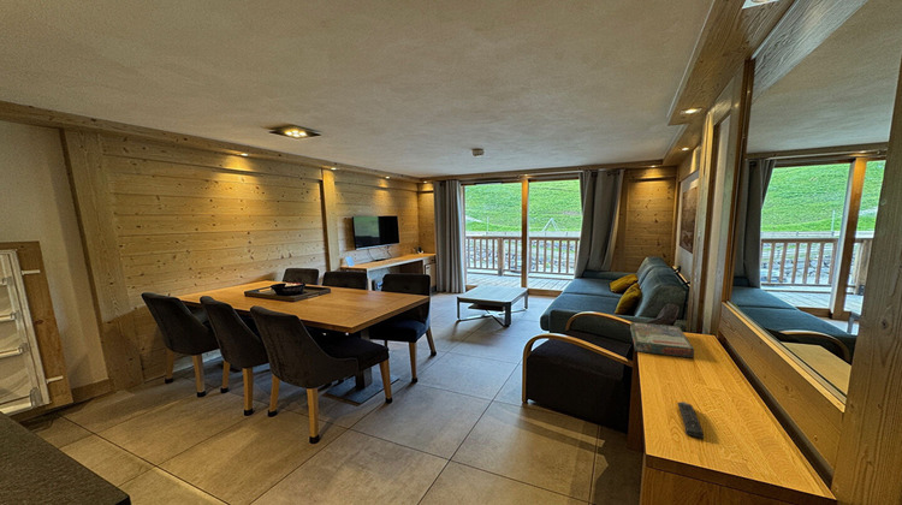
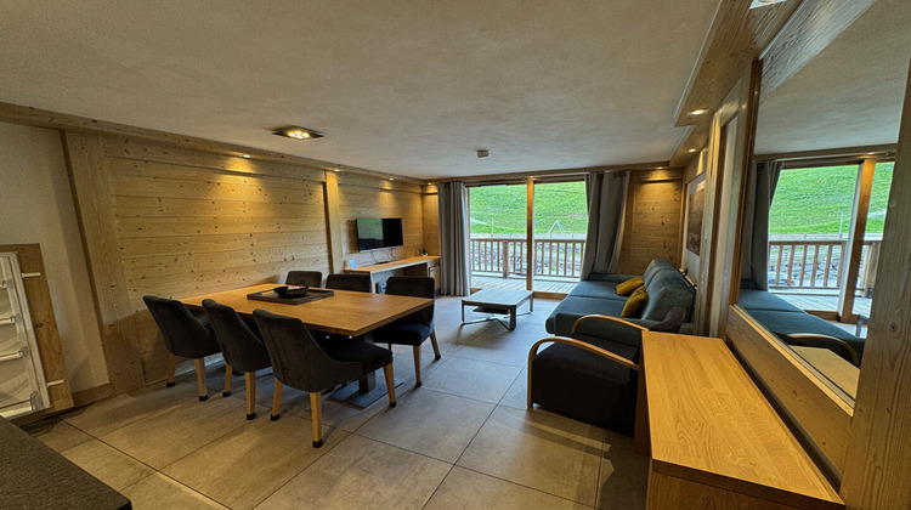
- board game [629,321,695,360]
- remote control [676,400,705,439]
